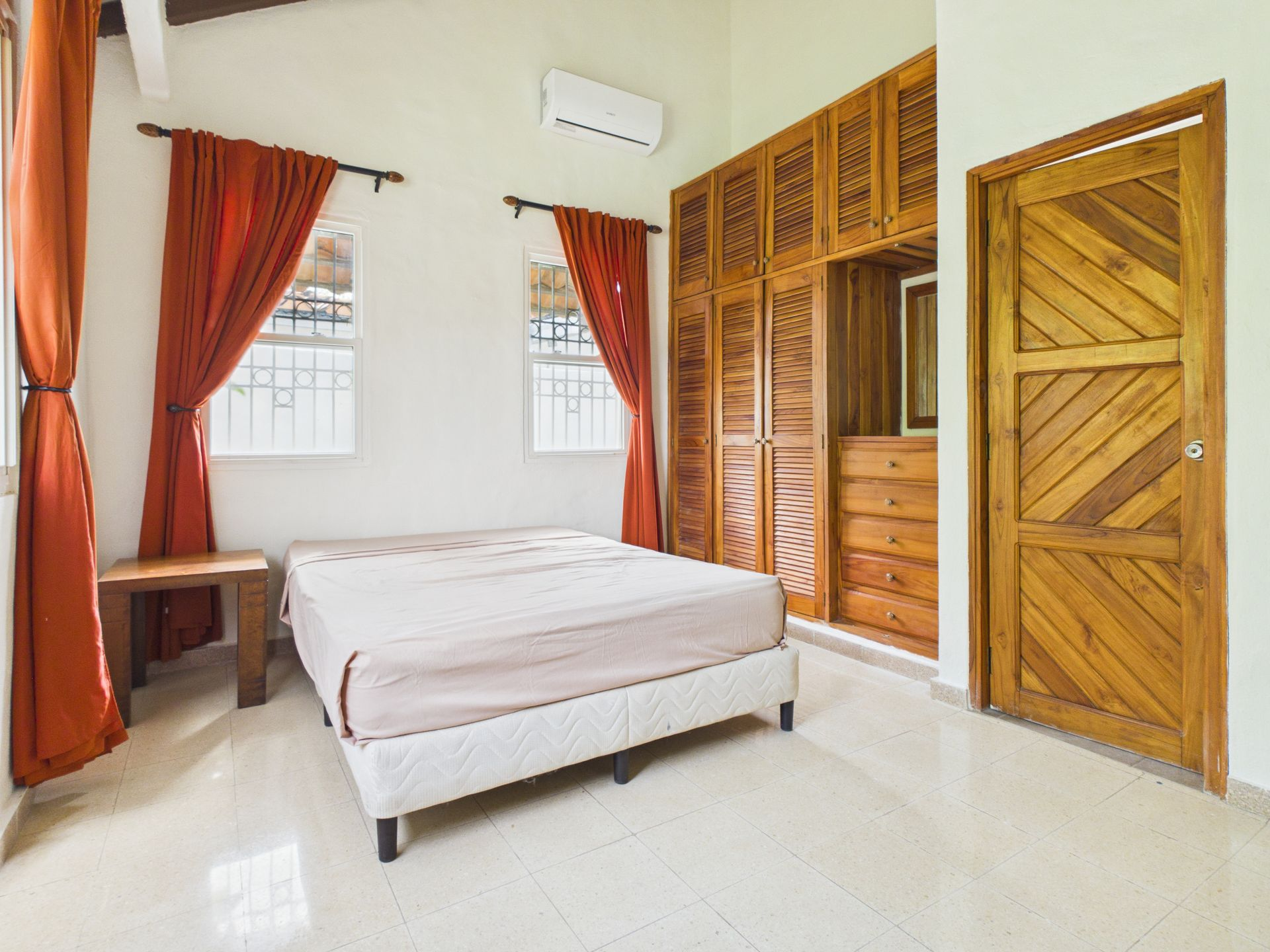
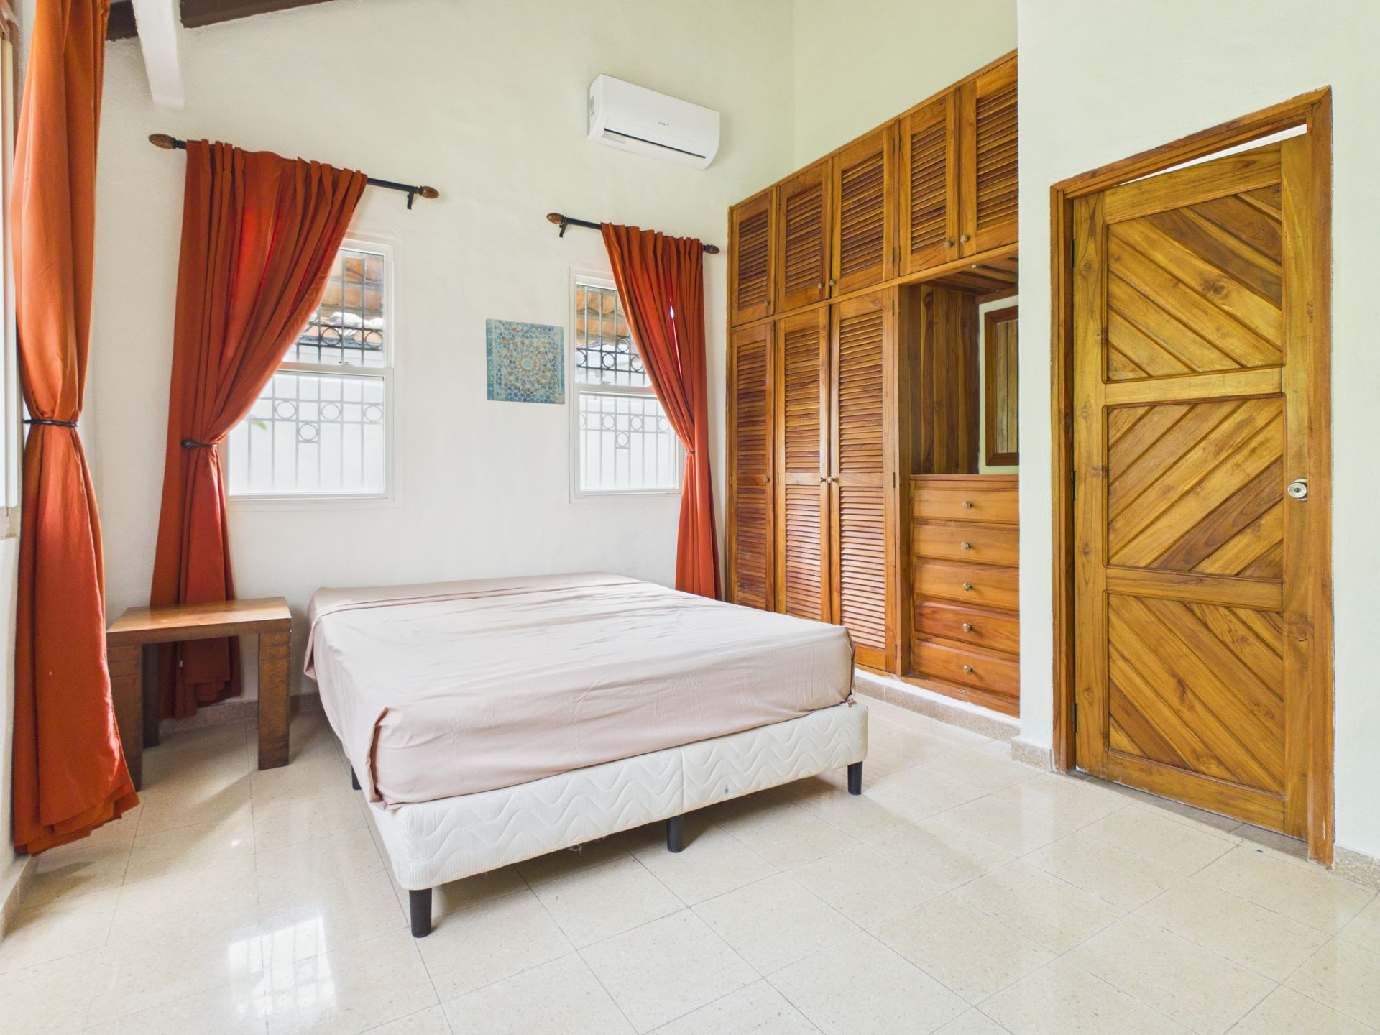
+ wall art [485,317,566,406]
